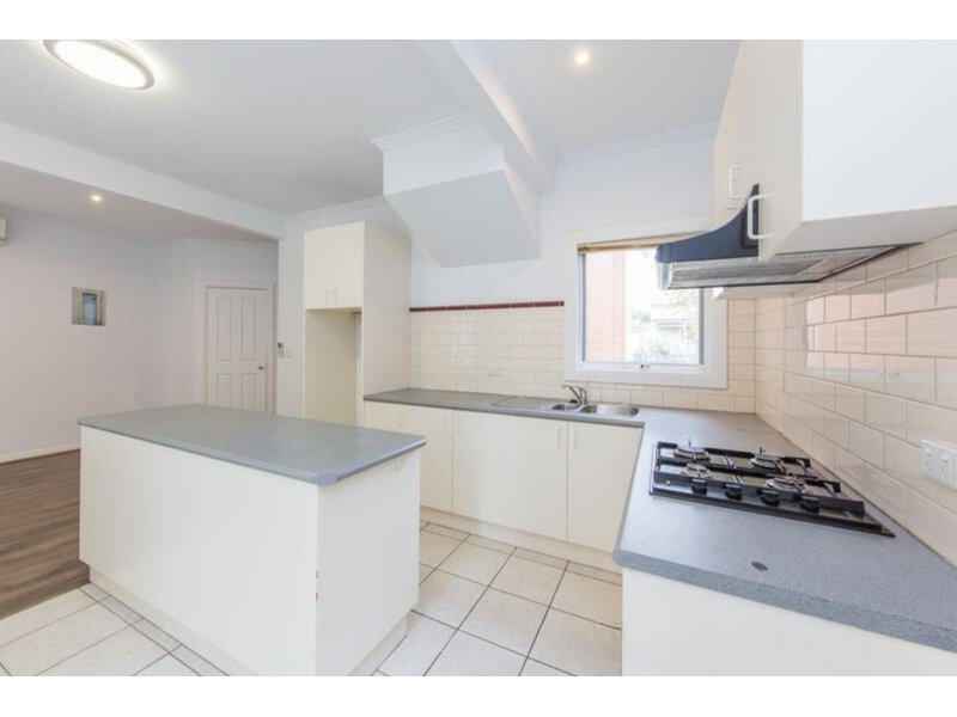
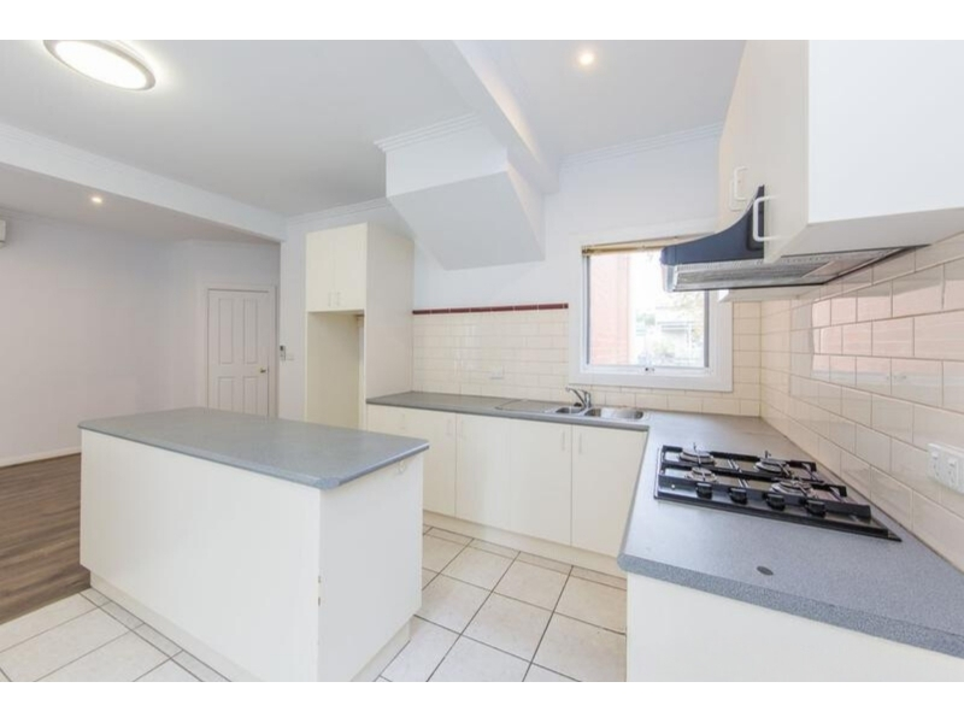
- wall art [71,286,108,327]
